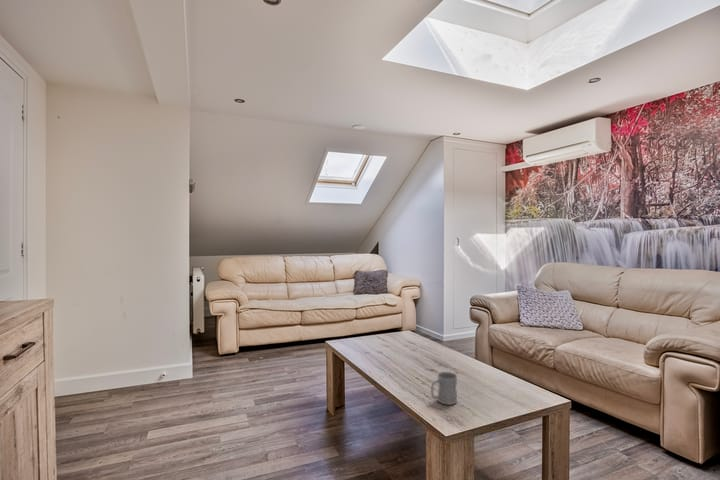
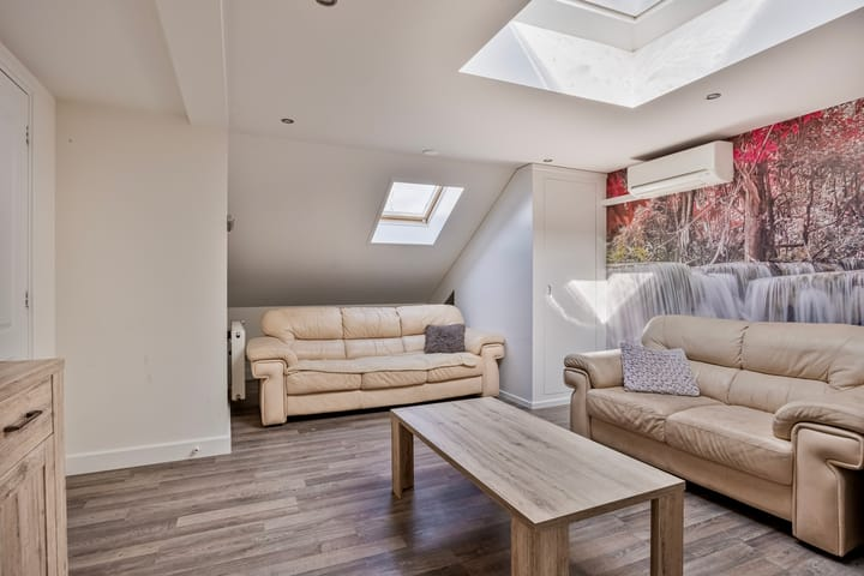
- mug [430,371,458,406]
